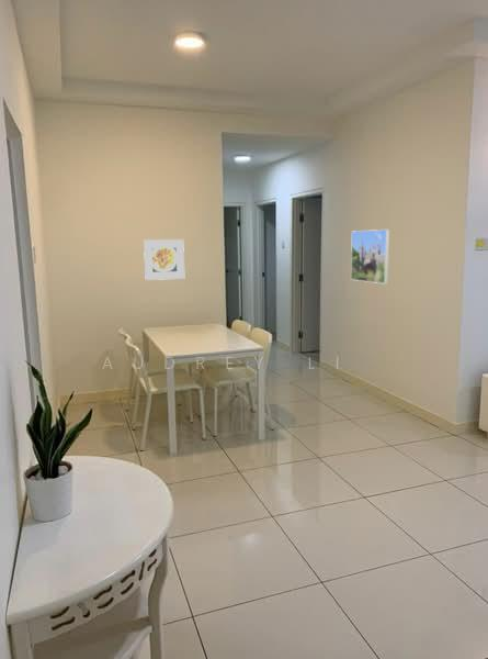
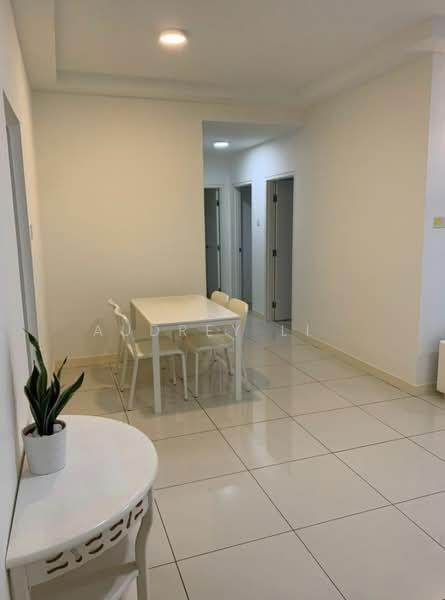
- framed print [350,228,390,284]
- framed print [143,238,185,281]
